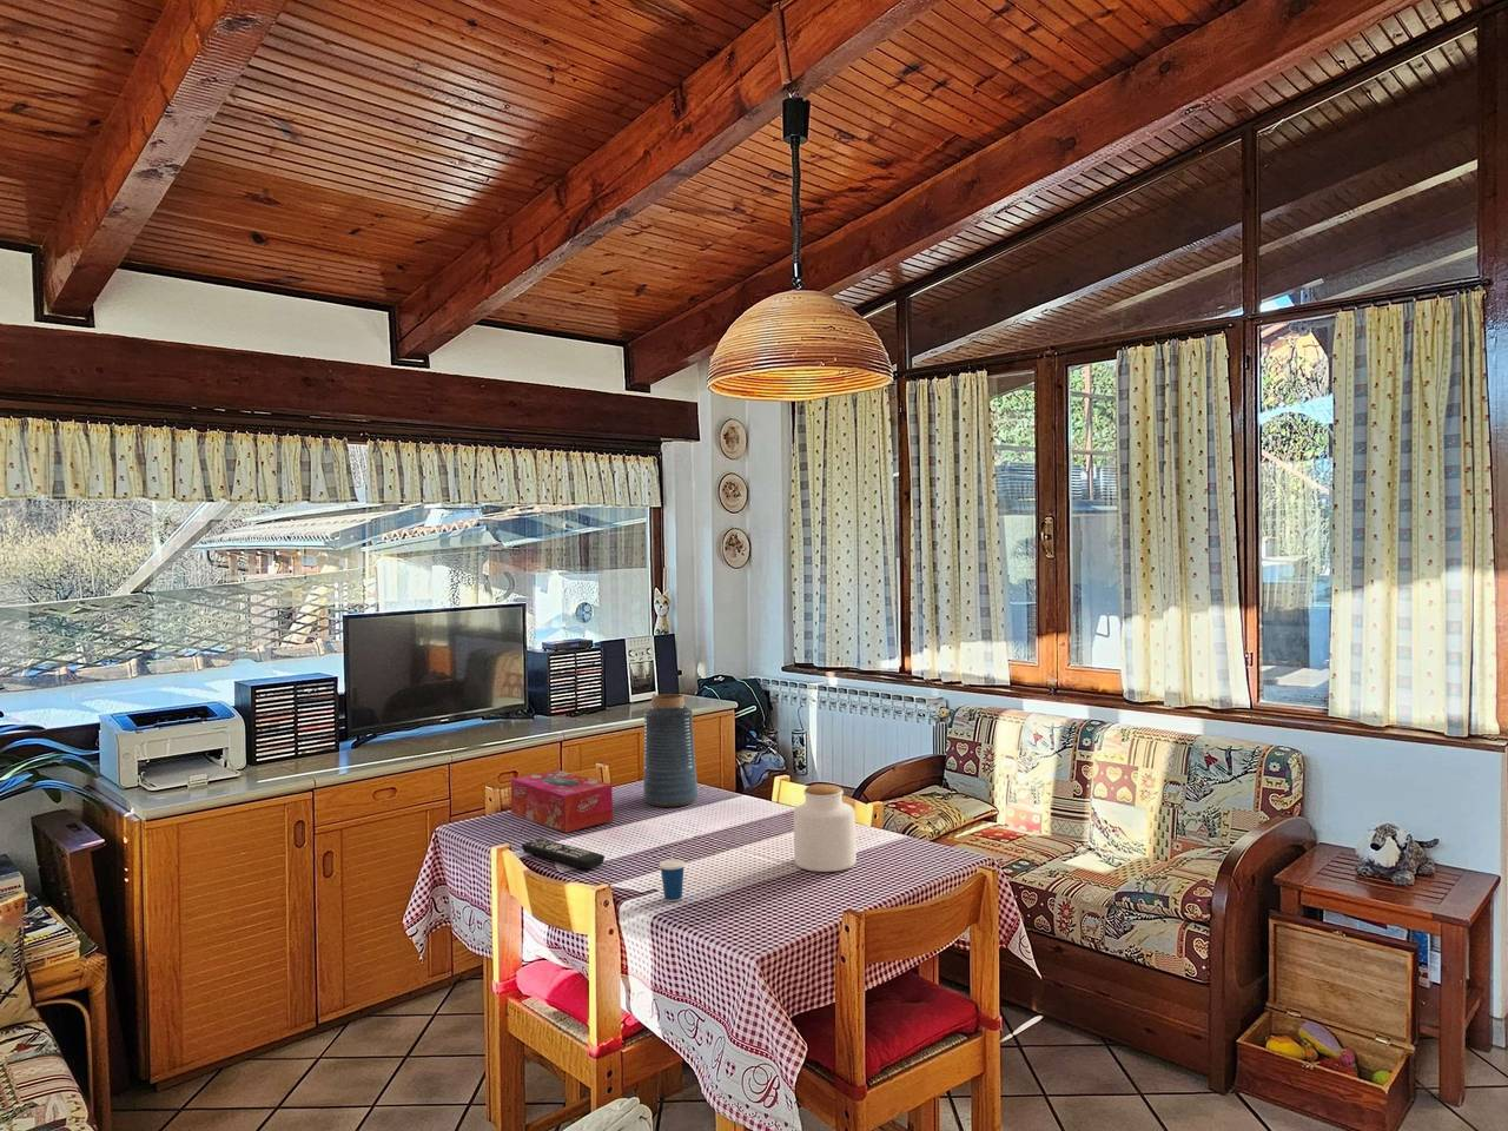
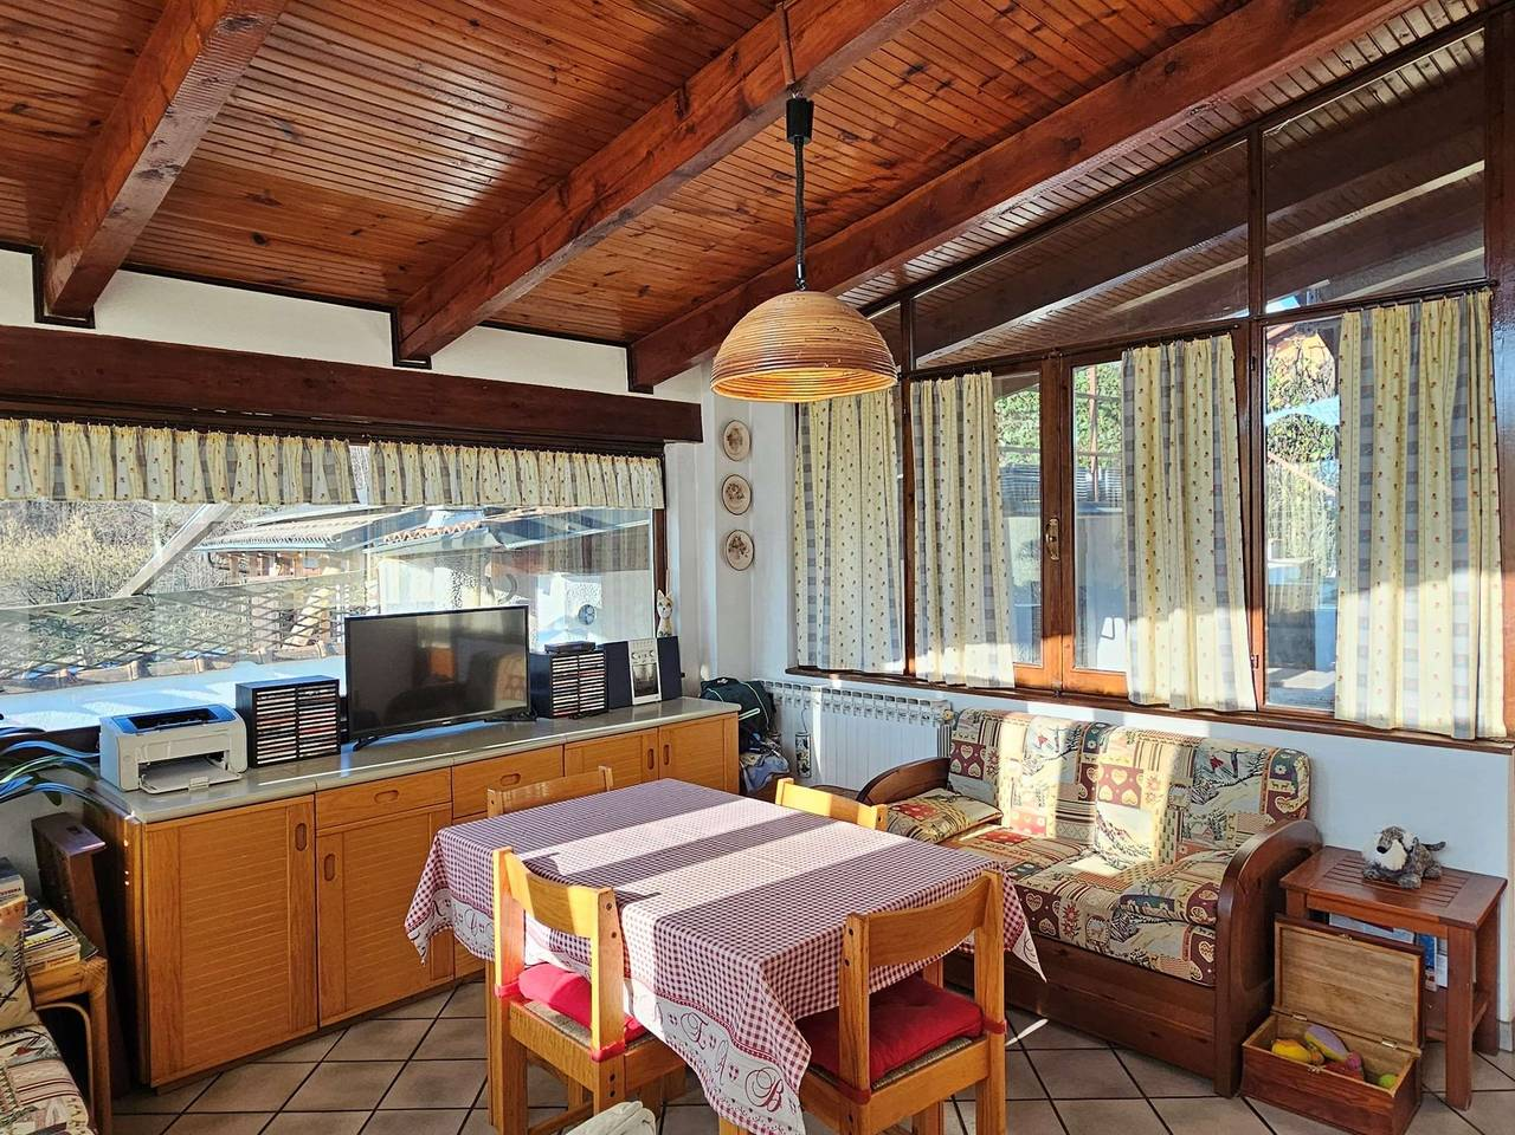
- cup [659,845,686,903]
- remote control [521,838,606,870]
- vase [642,693,698,808]
- jar [793,783,857,873]
- tissue box [509,769,614,833]
